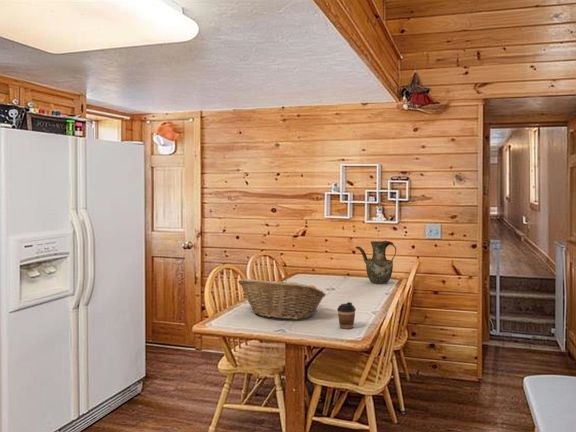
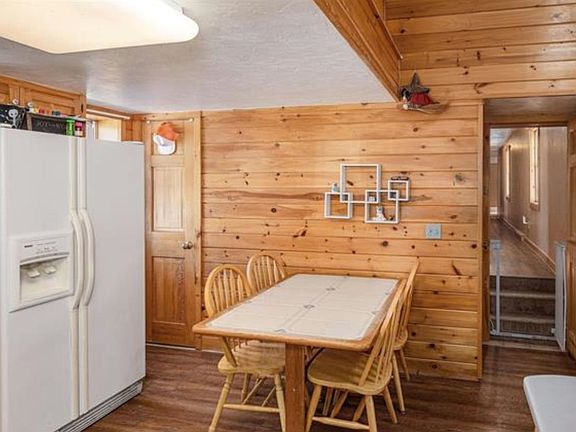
- fruit basket [237,278,327,320]
- coffee cup [336,301,357,330]
- pitcher [354,240,397,285]
